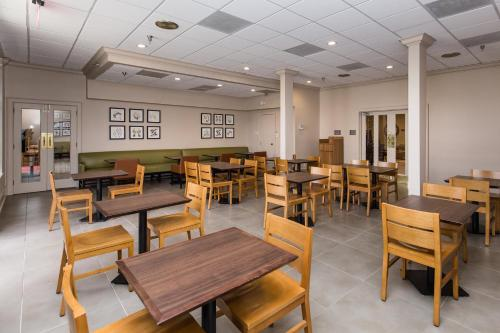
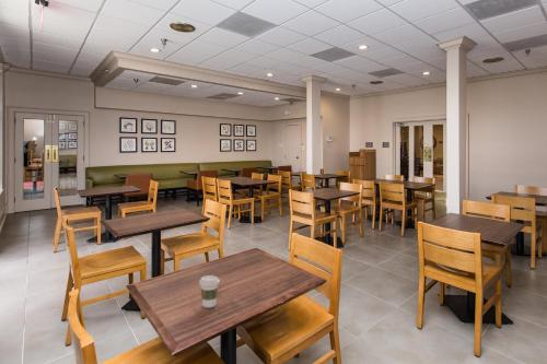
+ coffee cup [198,274,221,308]
